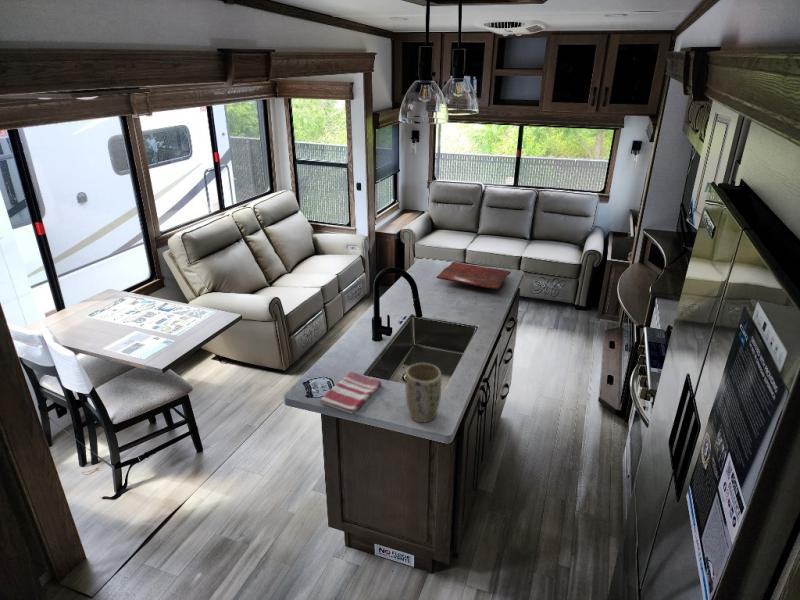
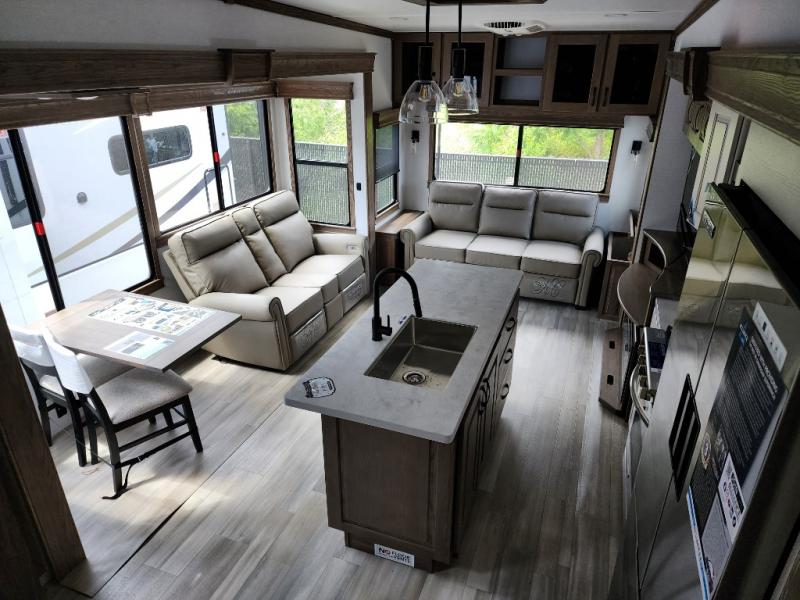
- cutting board [435,261,512,290]
- plant pot [405,362,442,424]
- dish towel [318,371,383,415]
